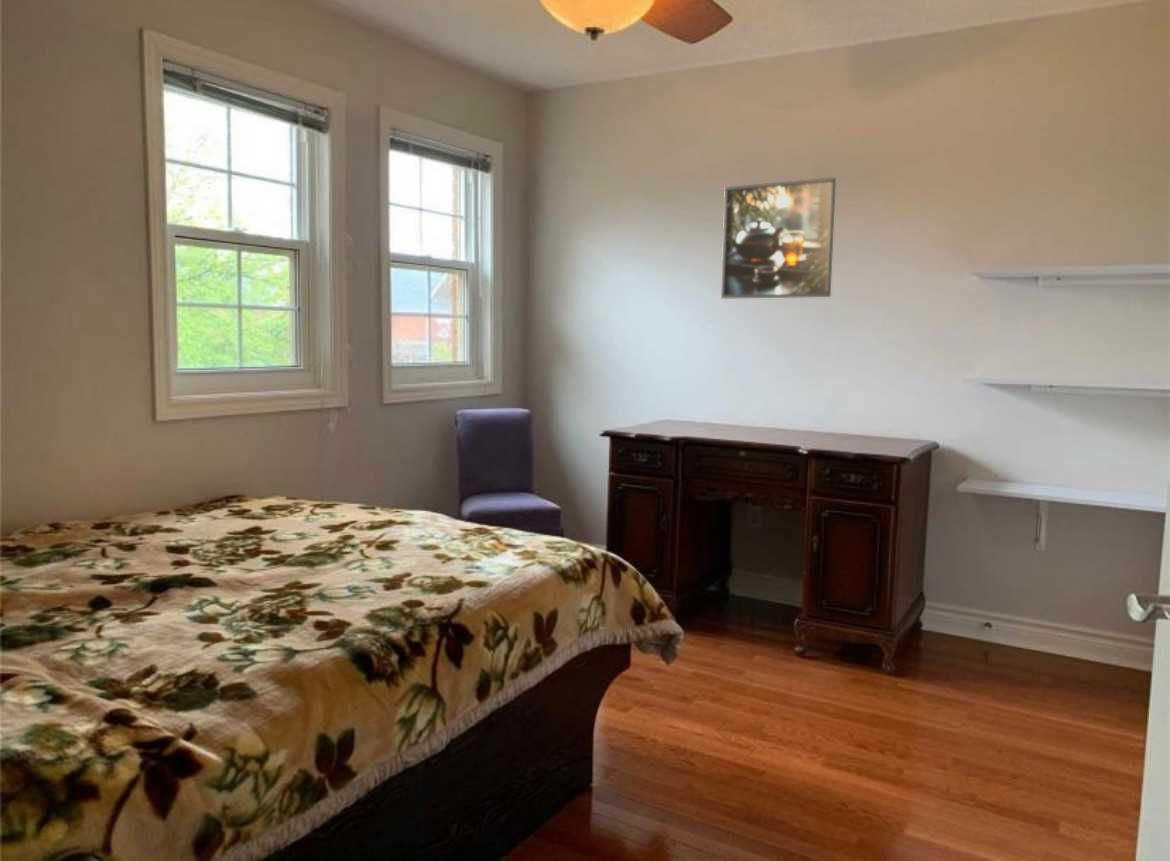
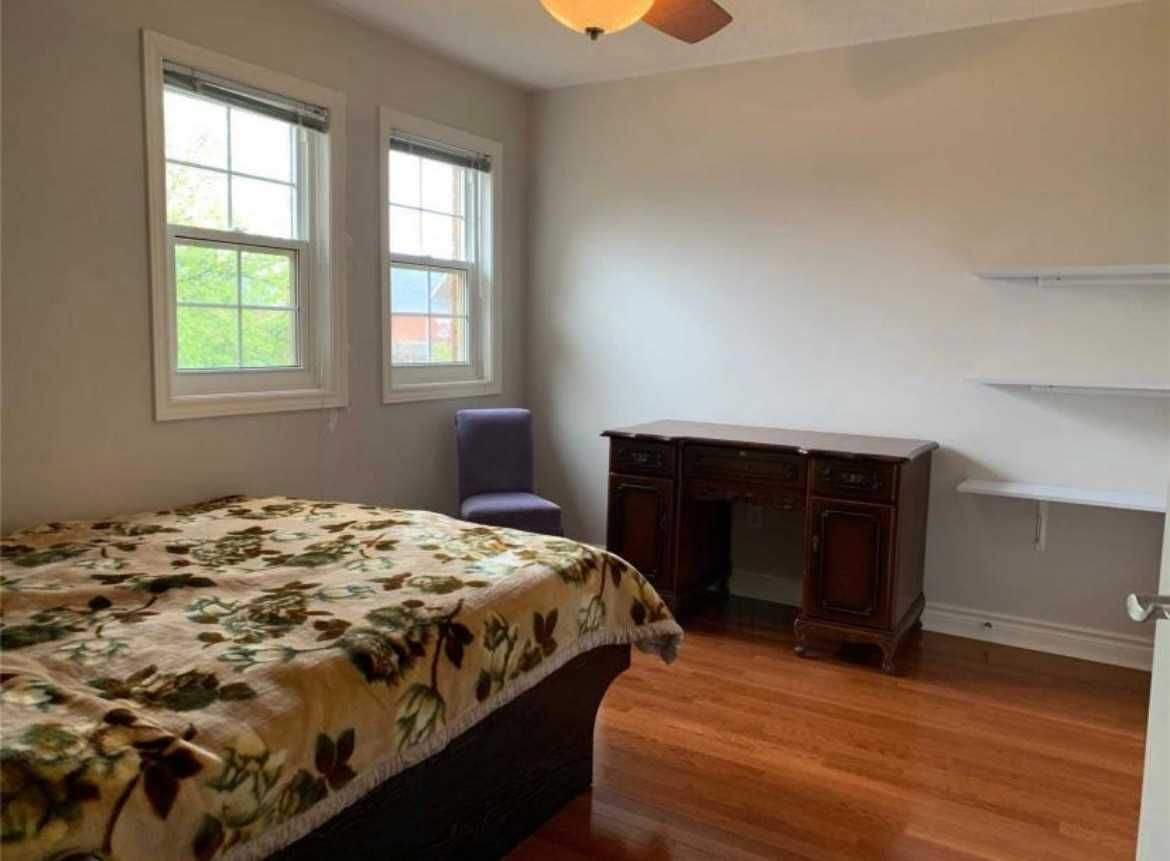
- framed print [720,177,837,300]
